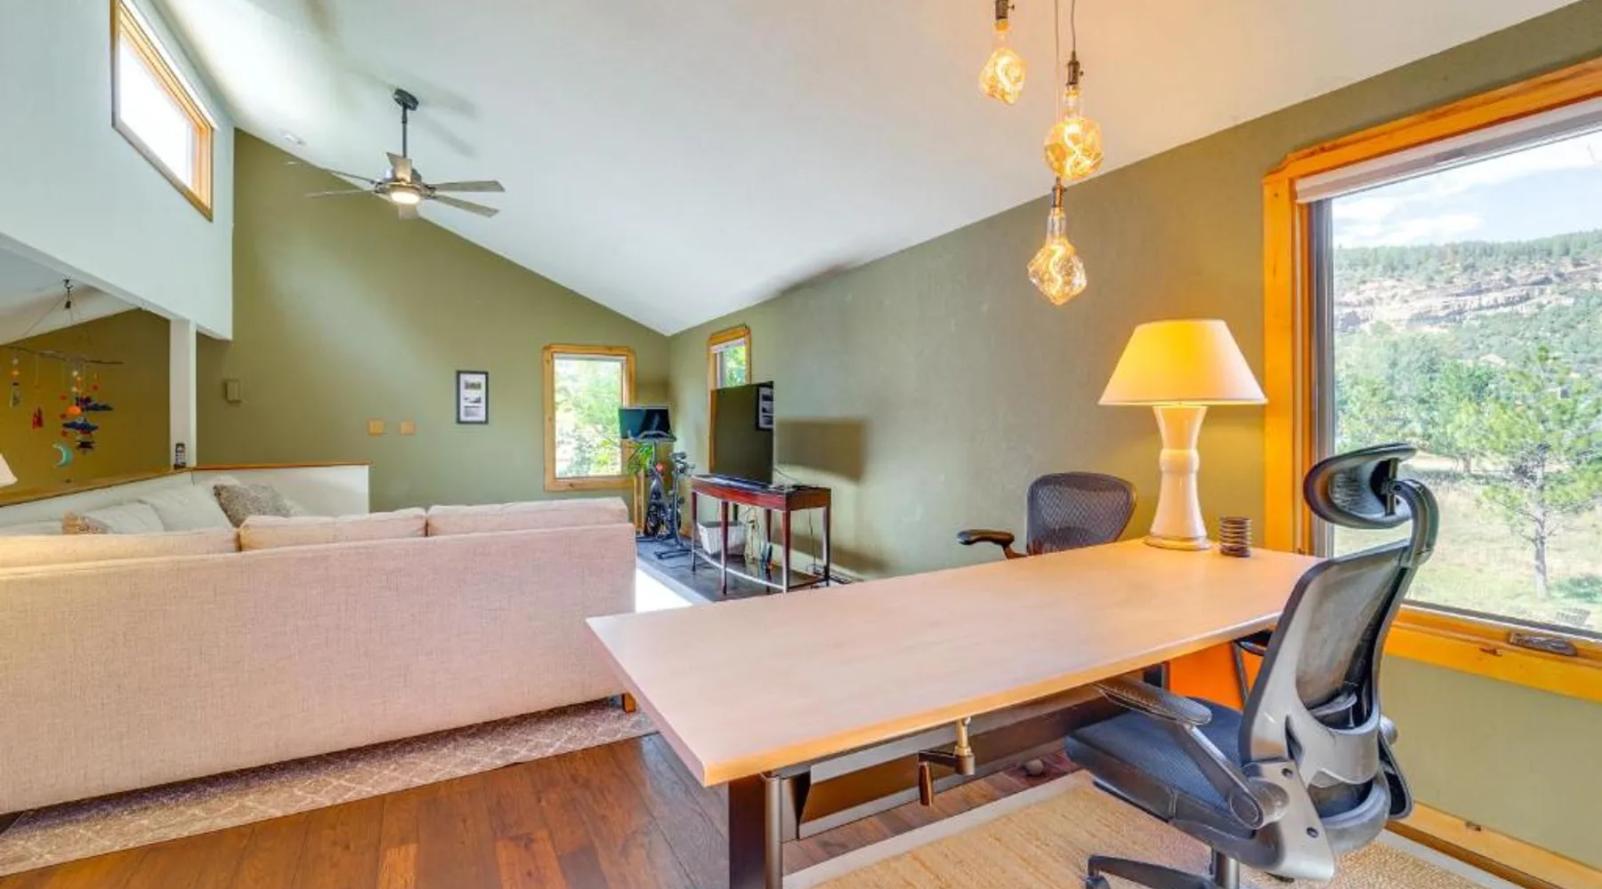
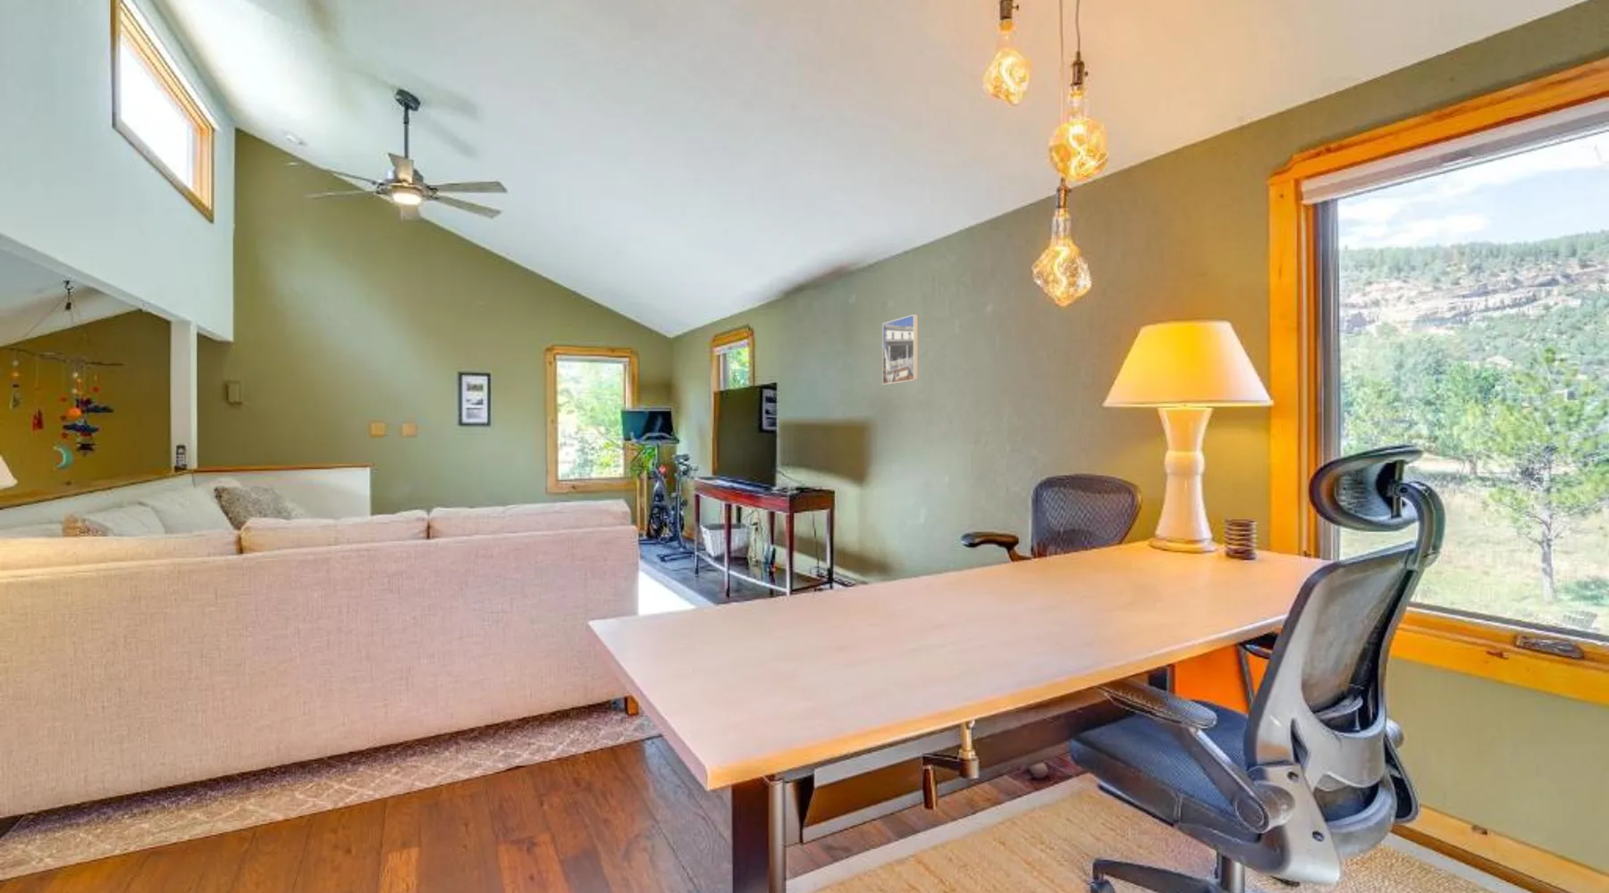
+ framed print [882,313,919,386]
